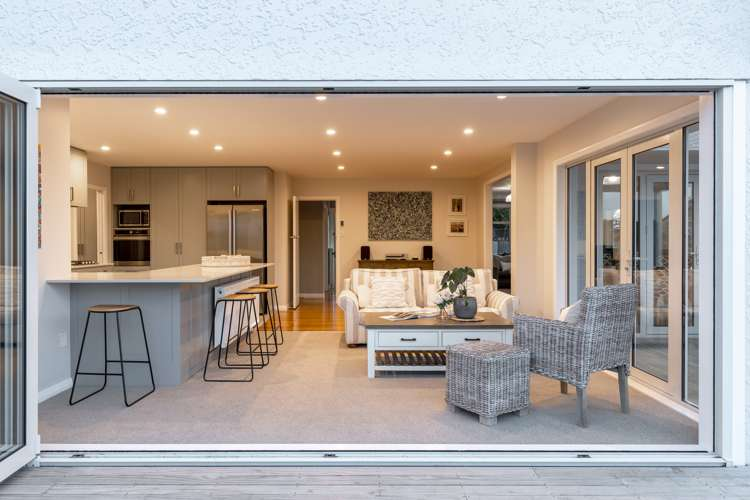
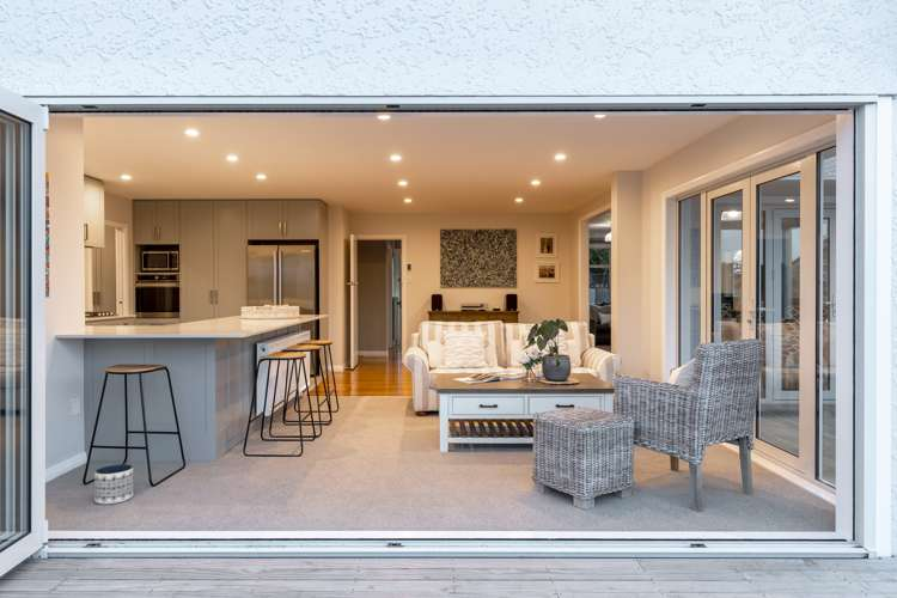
+ planter [93,463,134,506]
